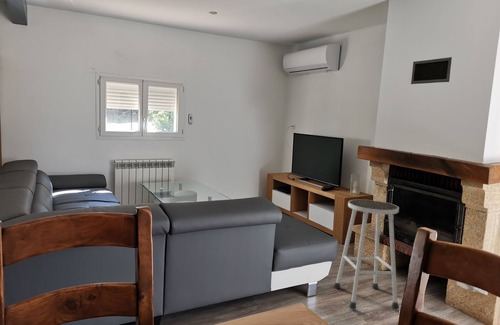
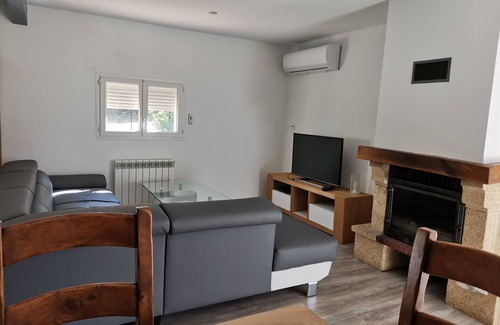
- stool [333,199,400,310]
